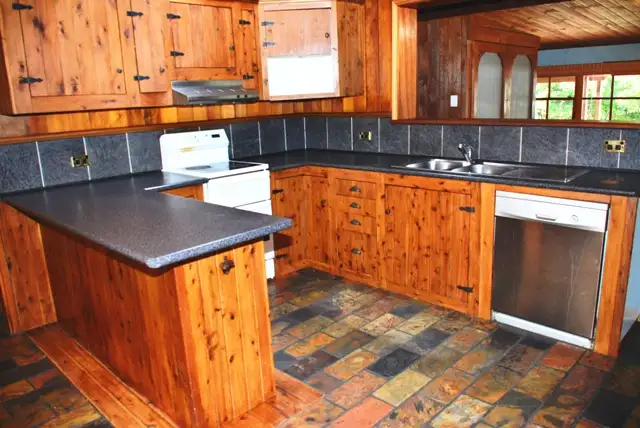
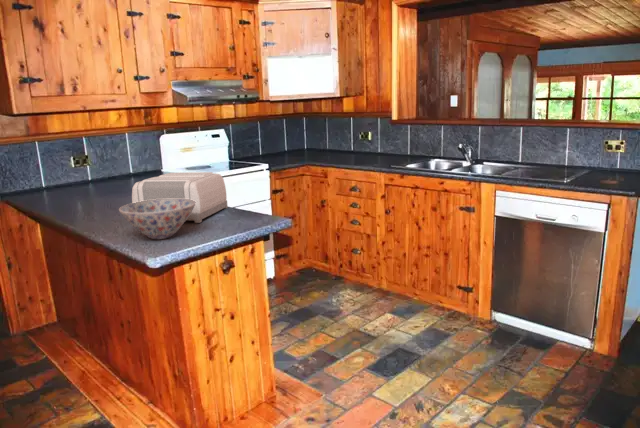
+ bowl [118,199,196,240]
+ toaster [131,171,229,224]
